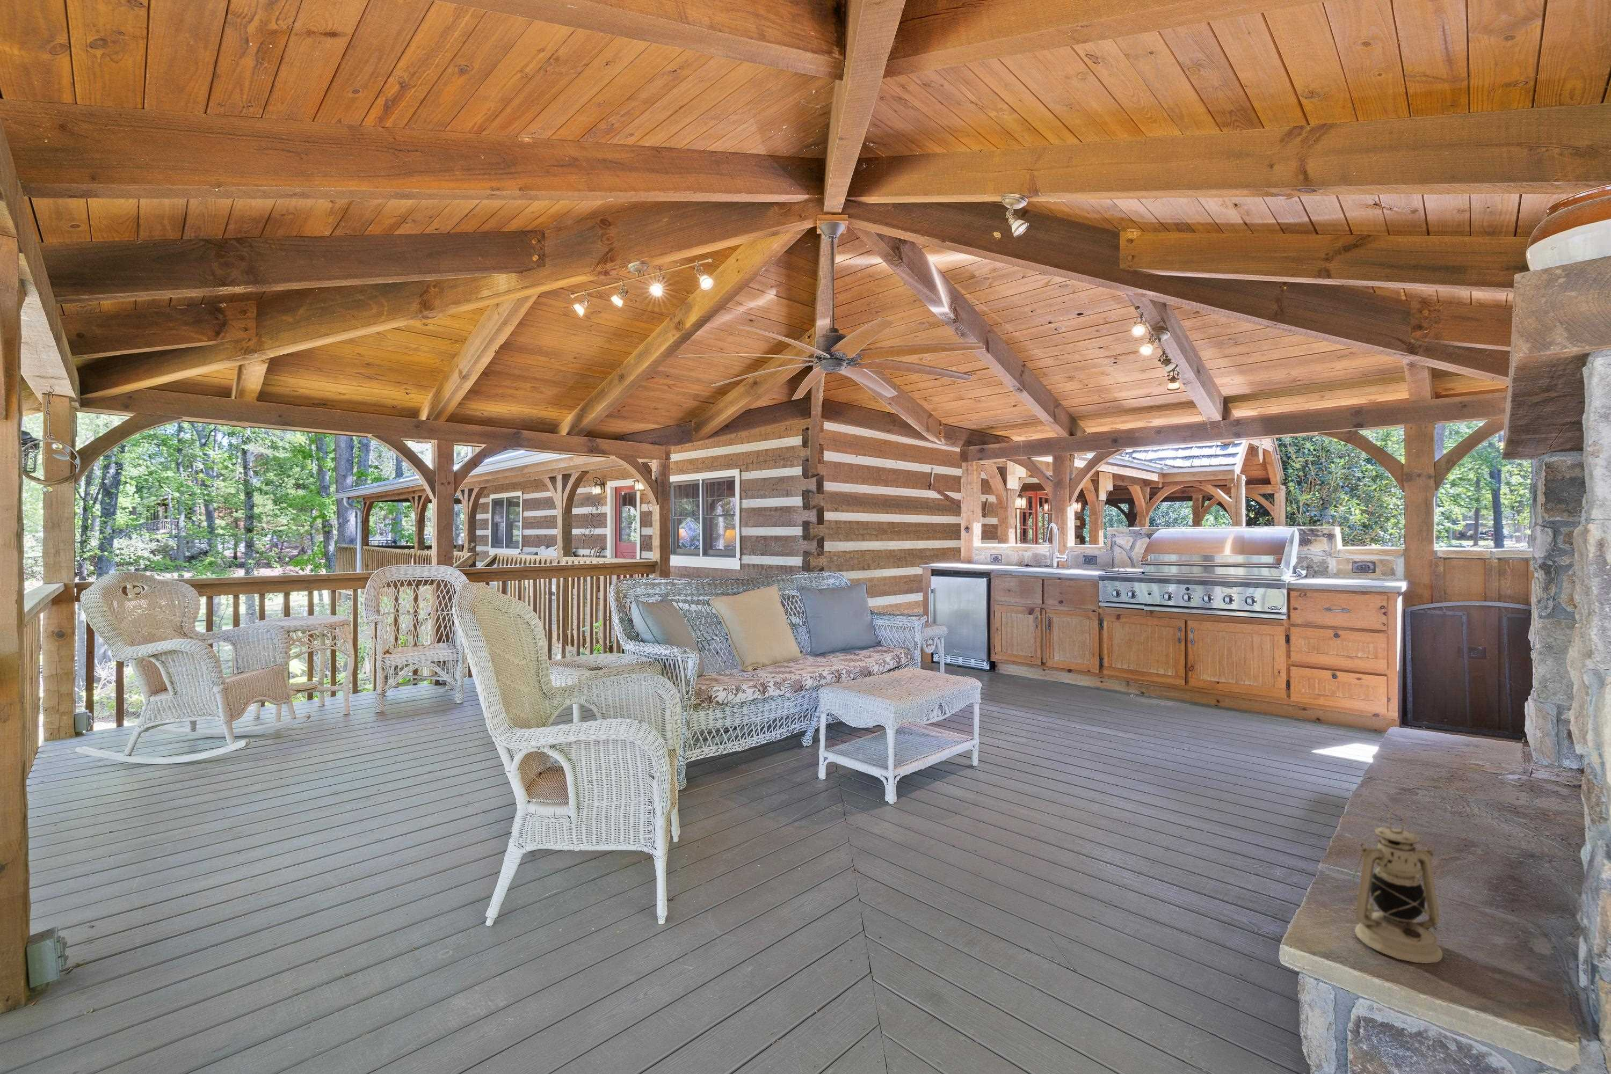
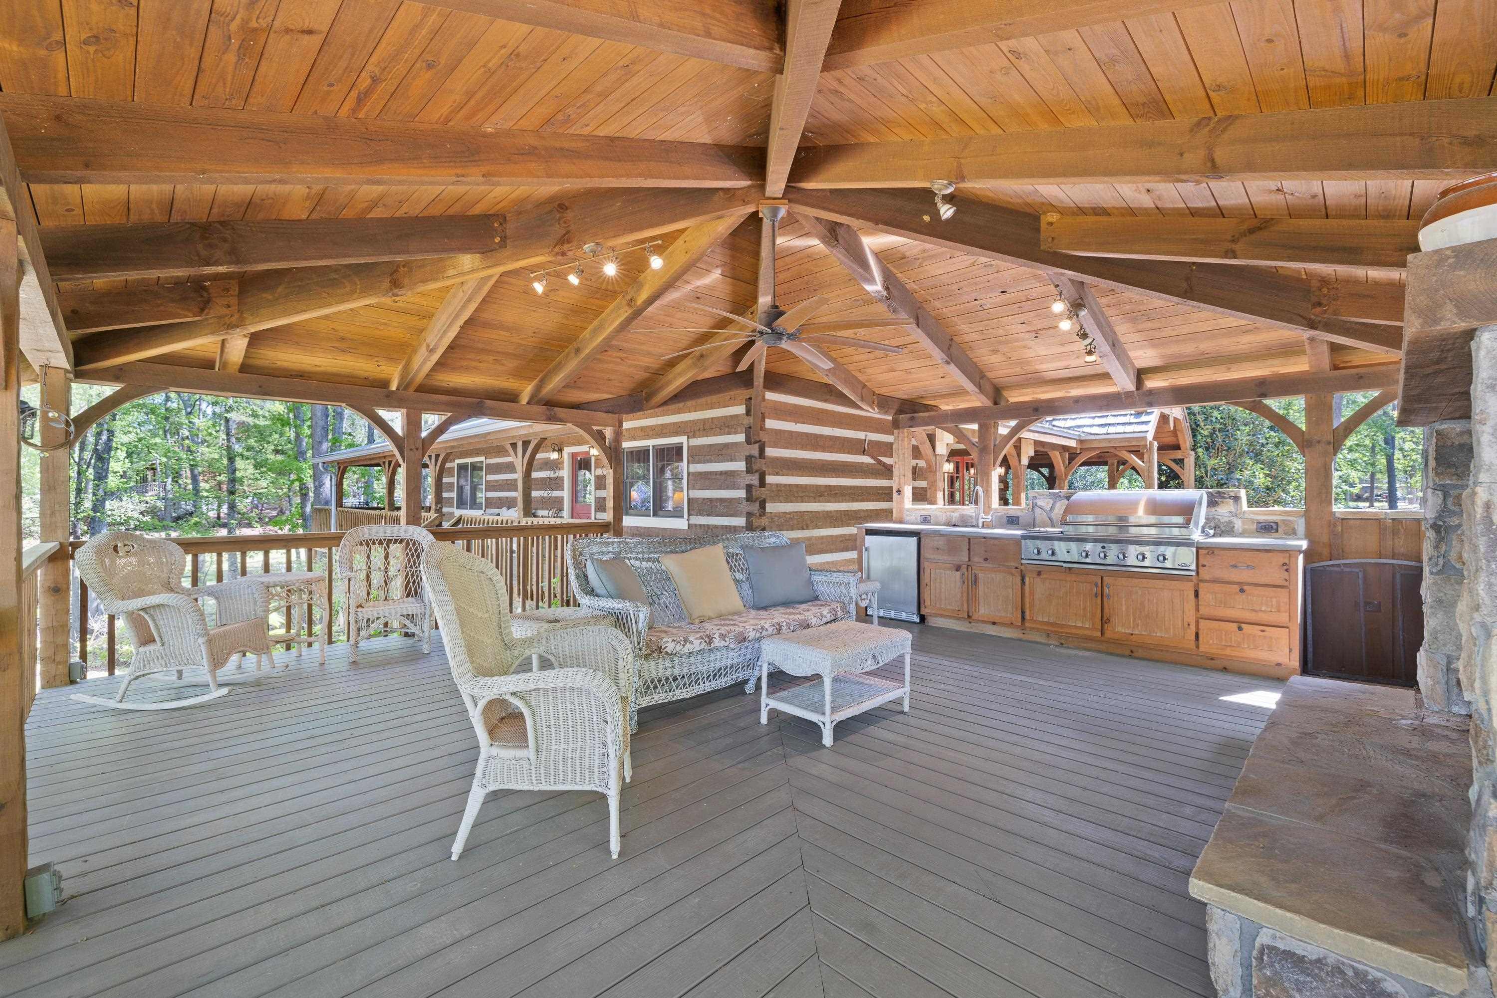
- lantern [1352,807,1443,964]
